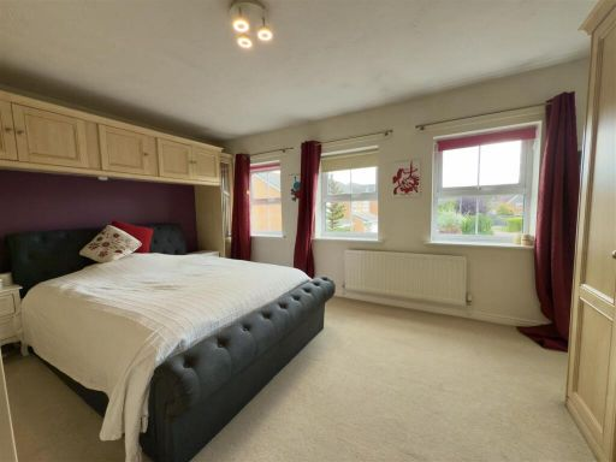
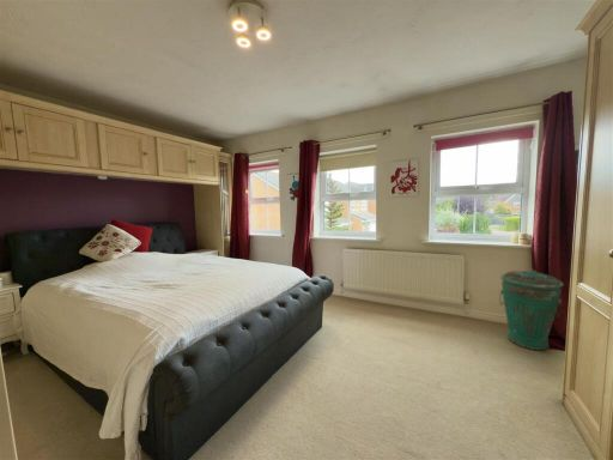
+ trash can [498,268,564,351]
